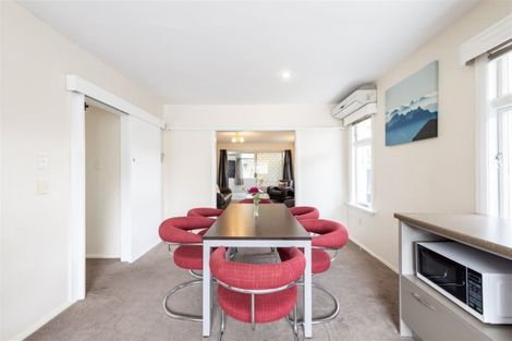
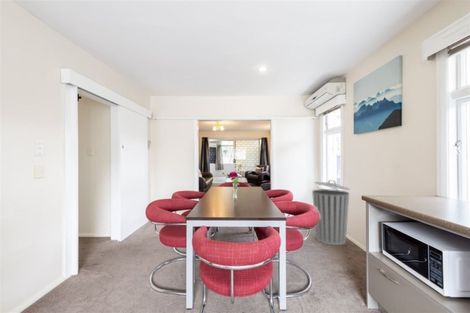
+ trash can [311,179,351,246]
